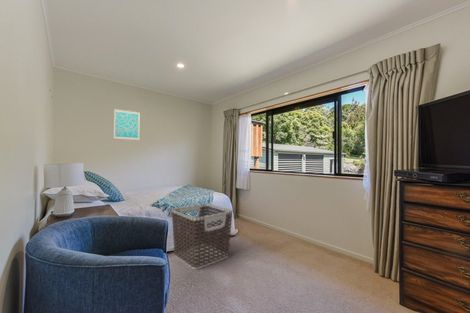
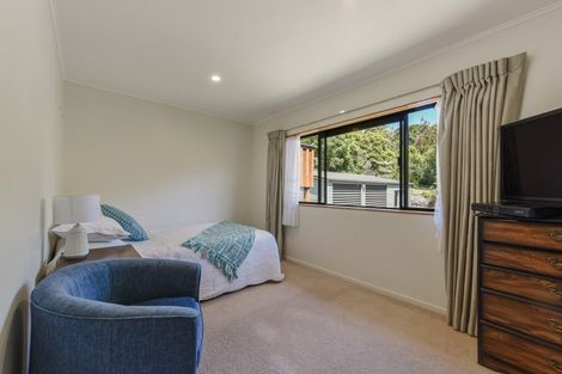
- wall art [113,108,140,141]
- clothes hamper [170,203,234,270]
